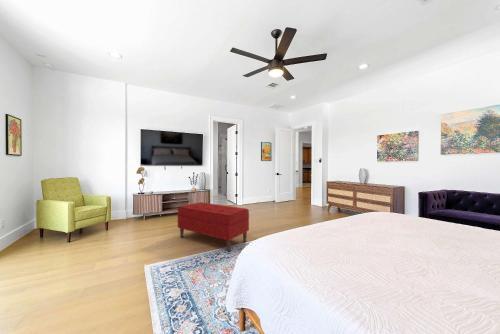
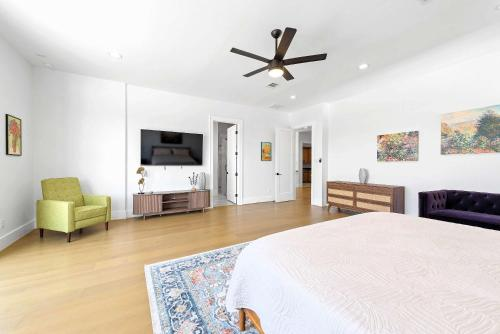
- bench [177,201,250,252]
